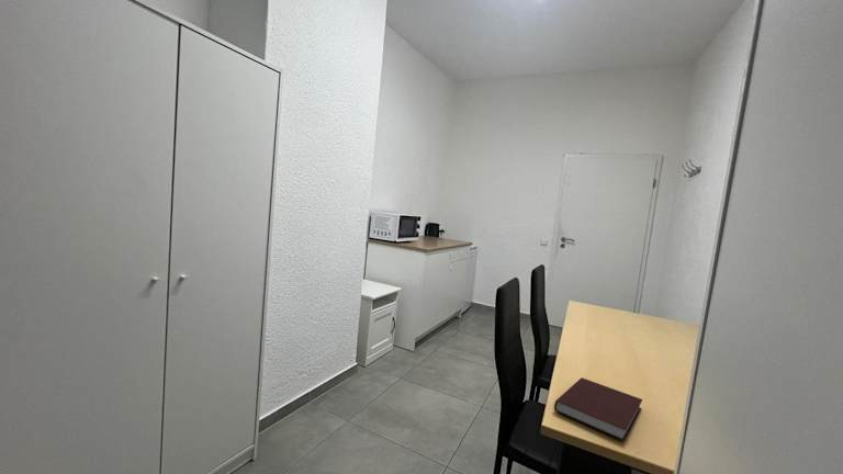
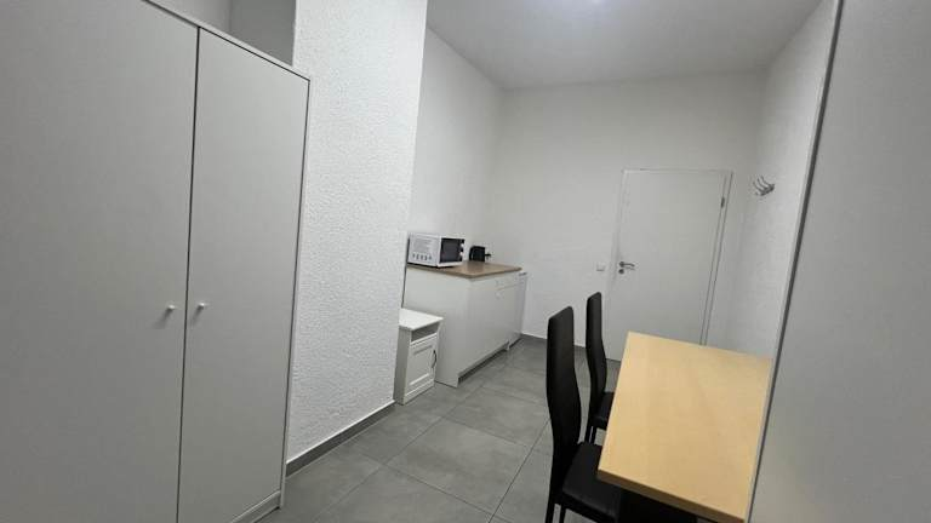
- notebook [553,376,643,442]
